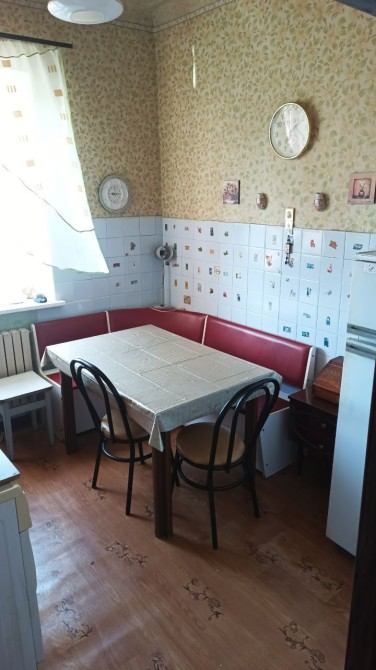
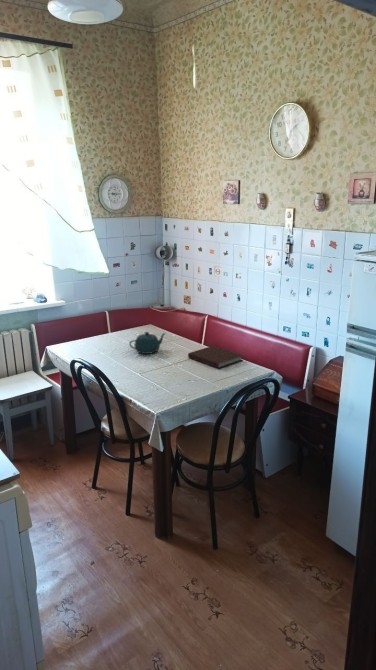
+ notebook [187,345,244,369]
+ teapot [128,331,167,355]
